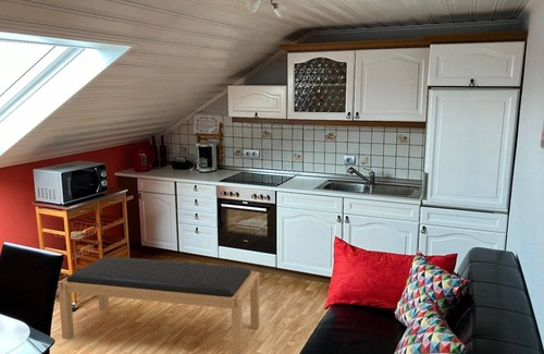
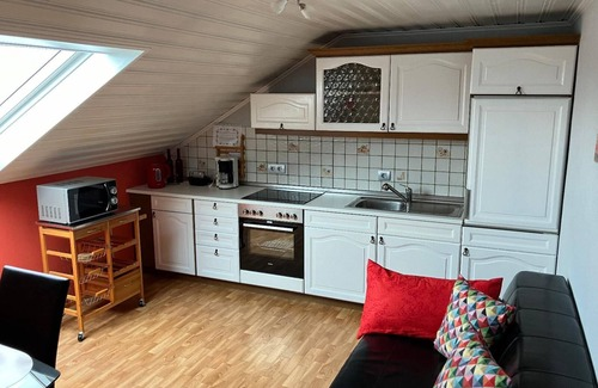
- bench [58,256,261,354]
